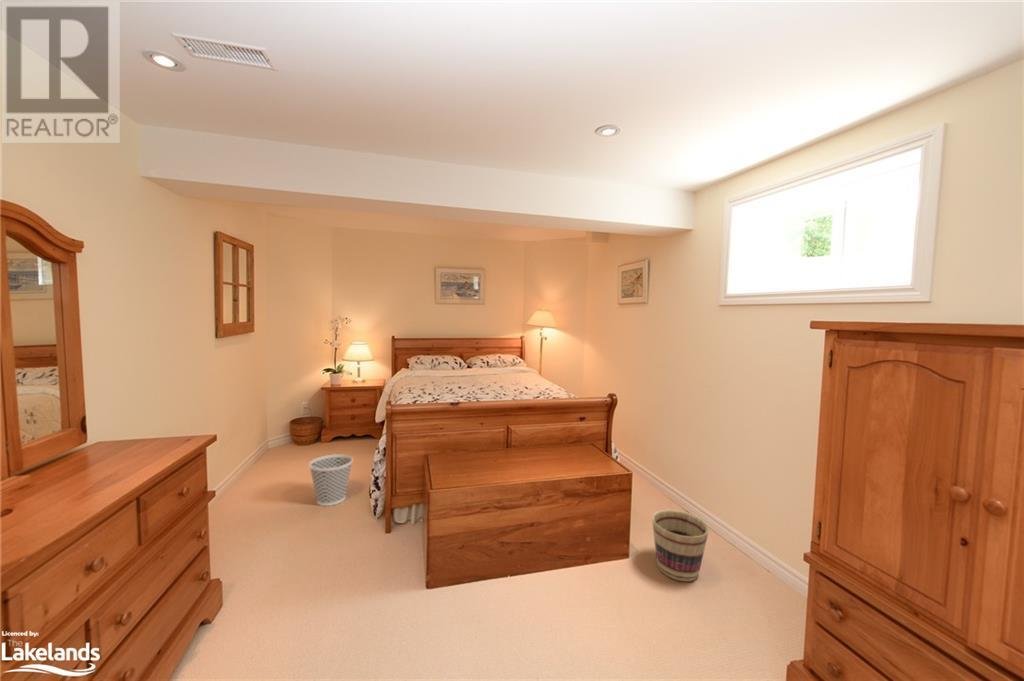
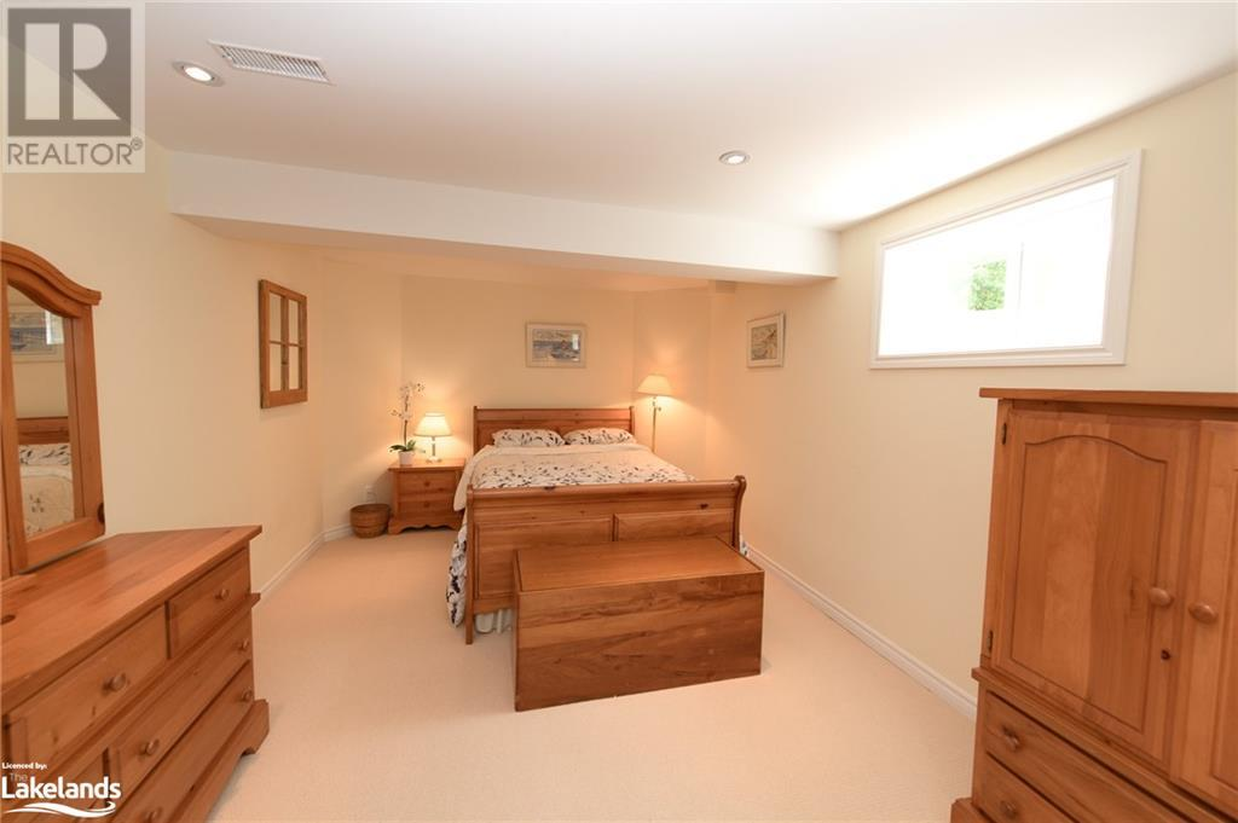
- basket [651,509,710,582]
- wastebasket [308,453,354,507]
